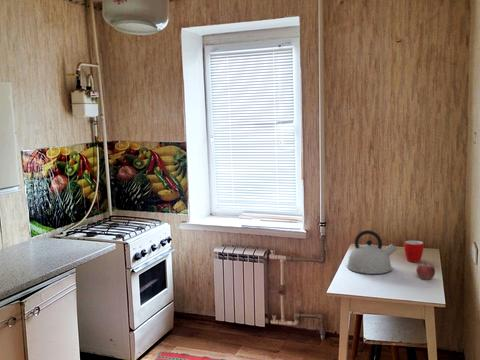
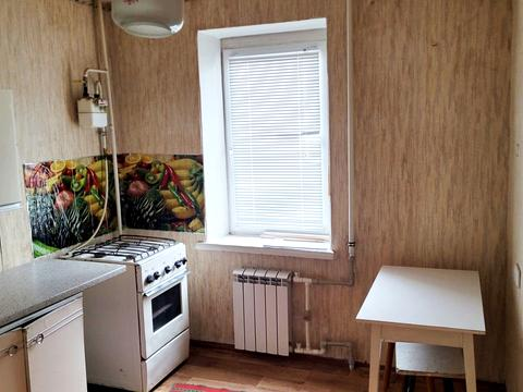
- mug [403,240,425,263]
- kettle [346,229,398,275]
- fruit [415,261,436,281]
